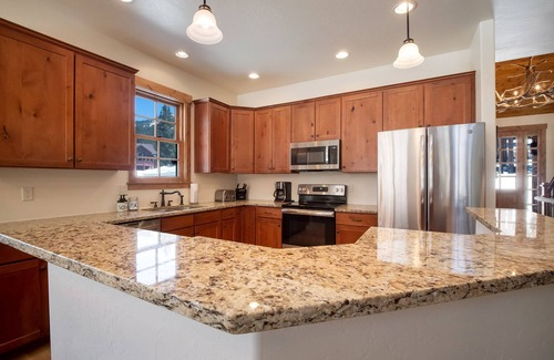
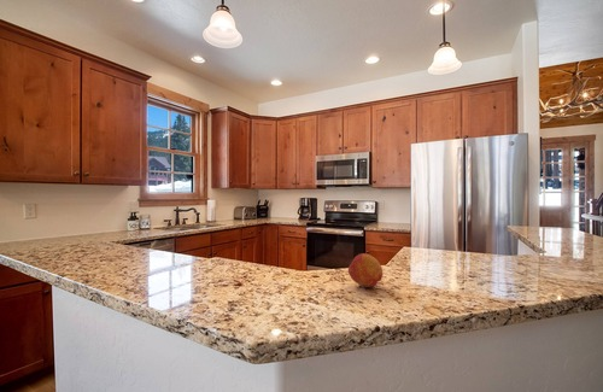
+ fruit [347,252,384,288]
